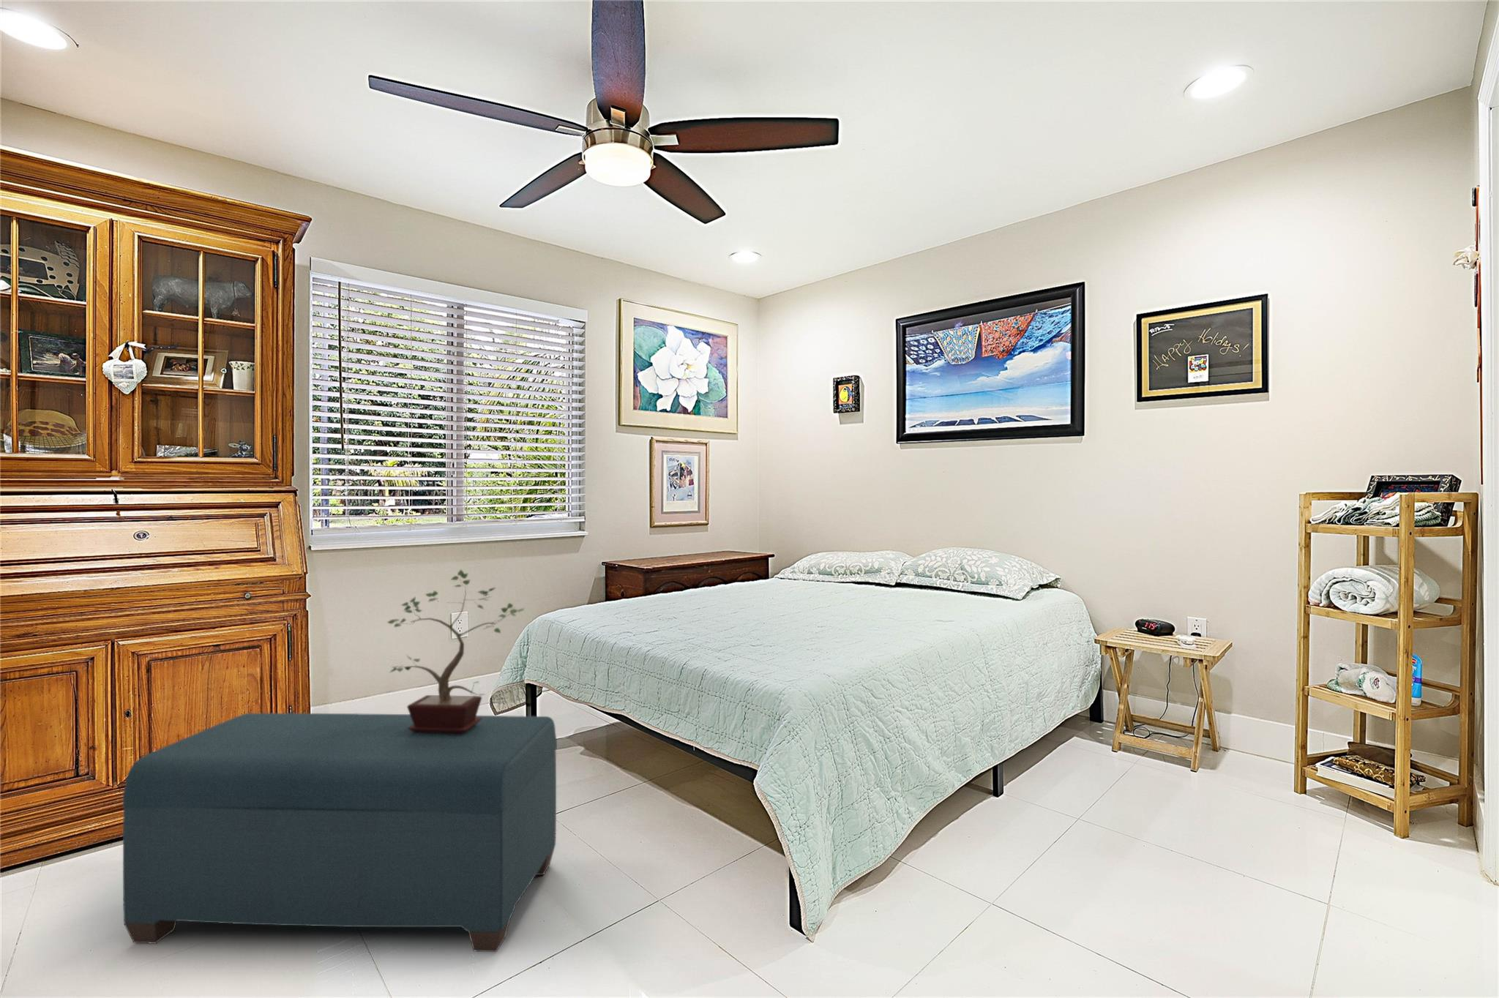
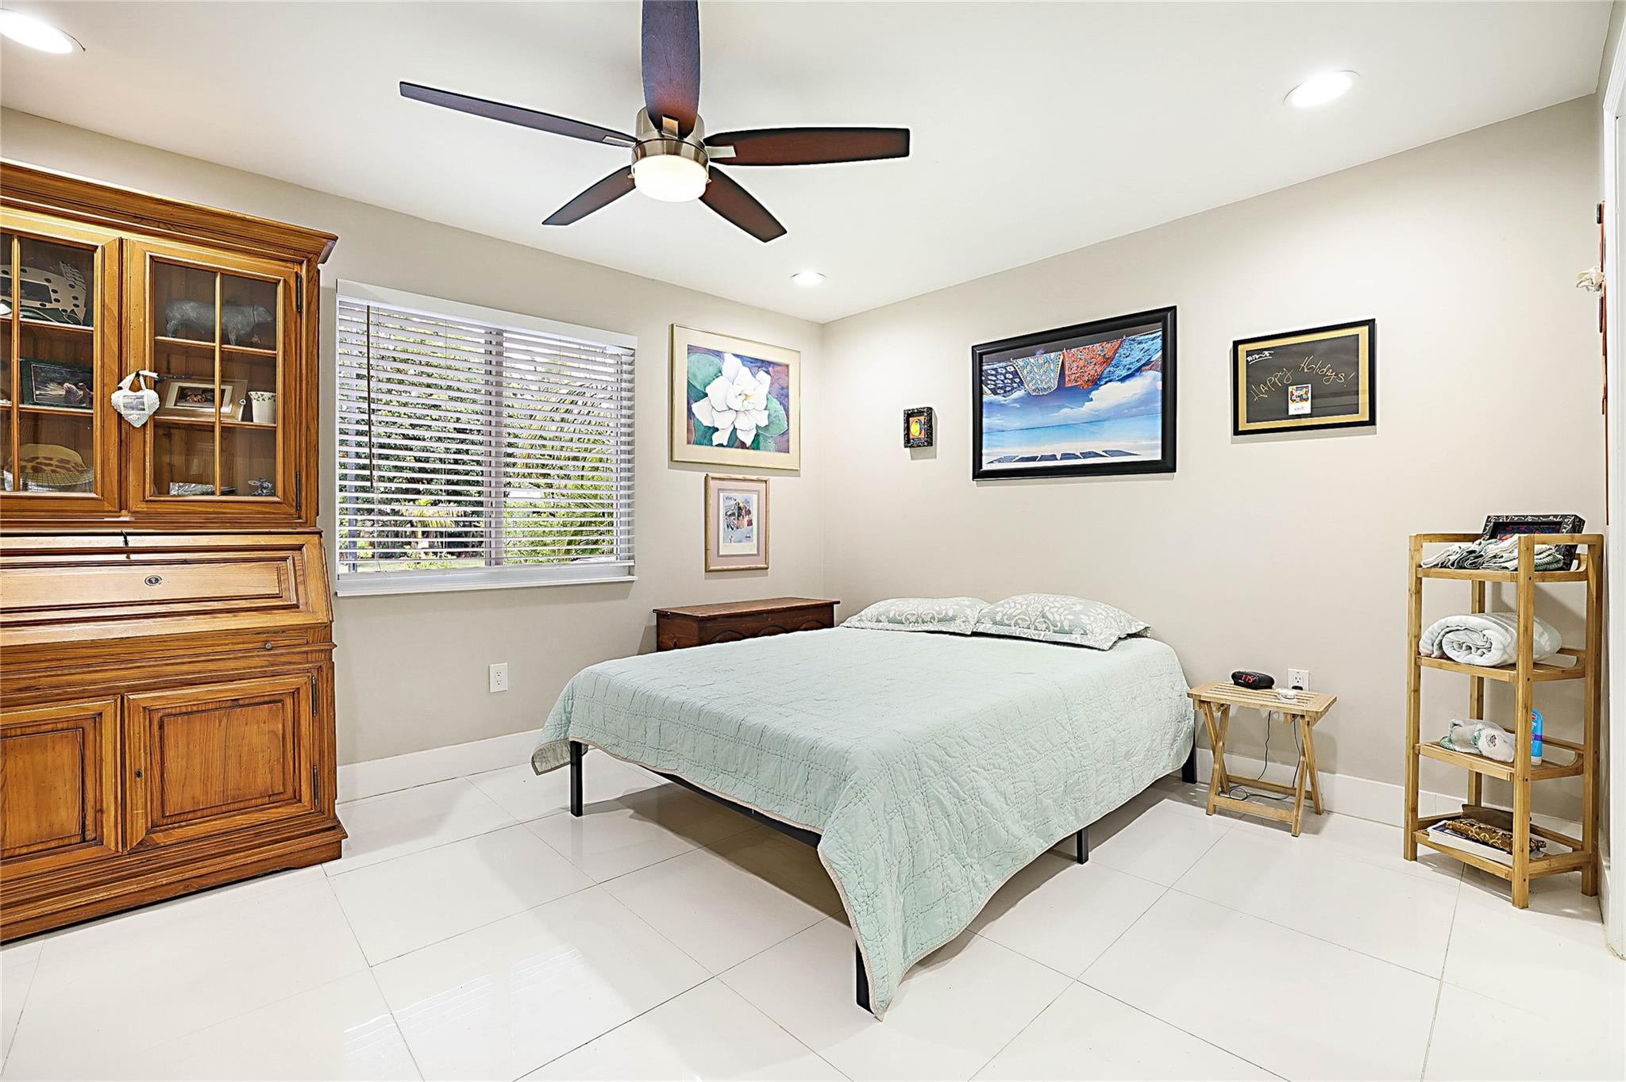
- bench [123,713,558,952]
- potted plant [385,568,525,733]
